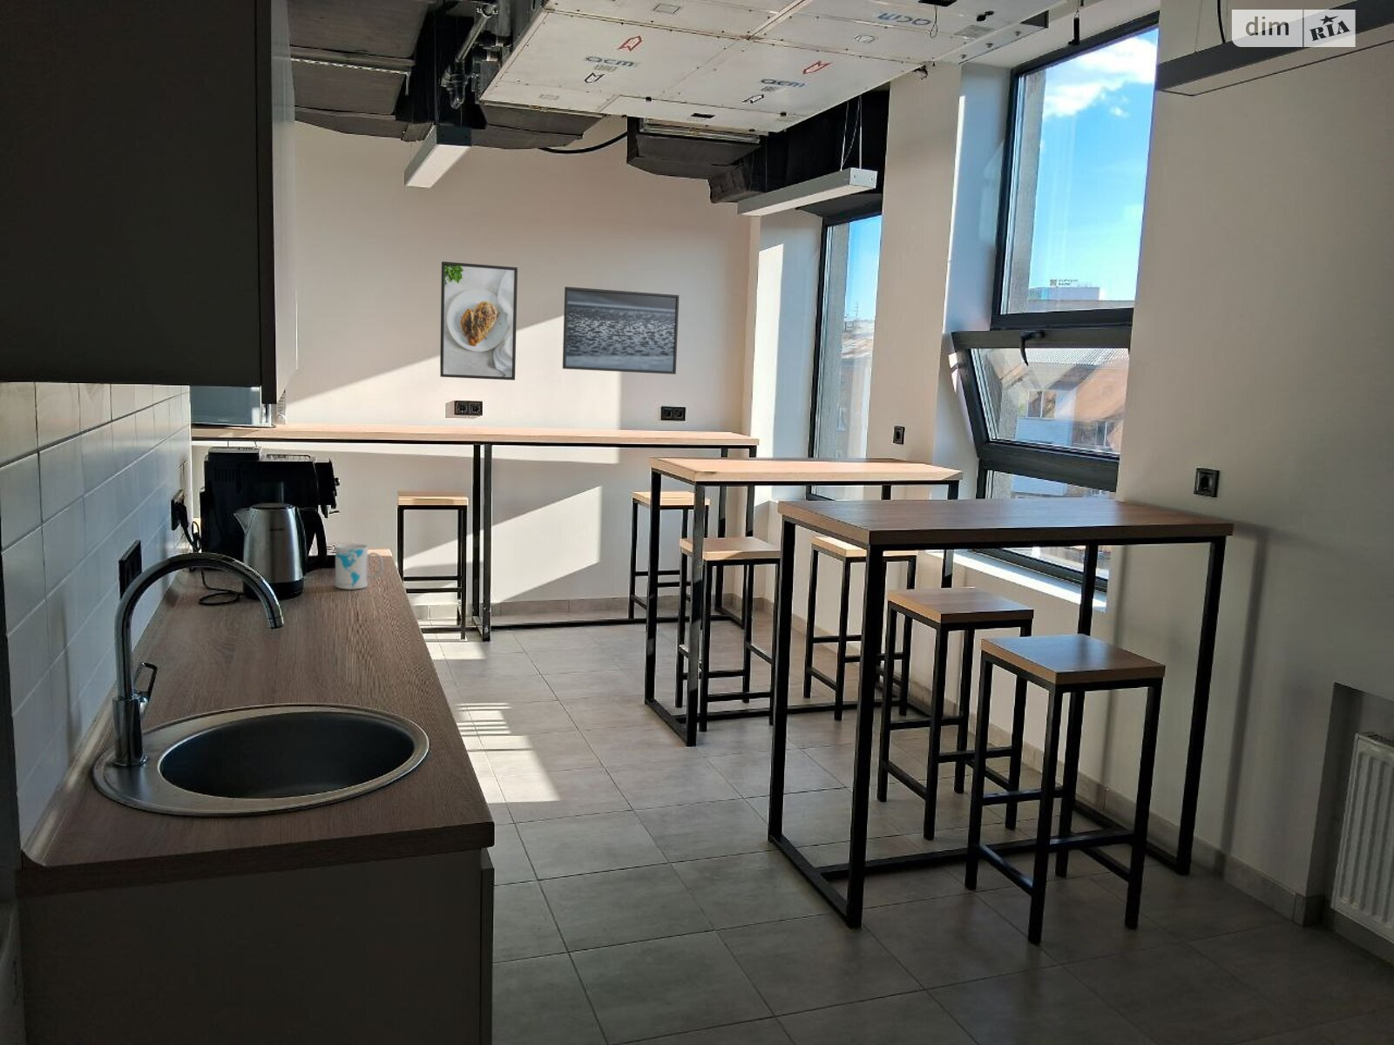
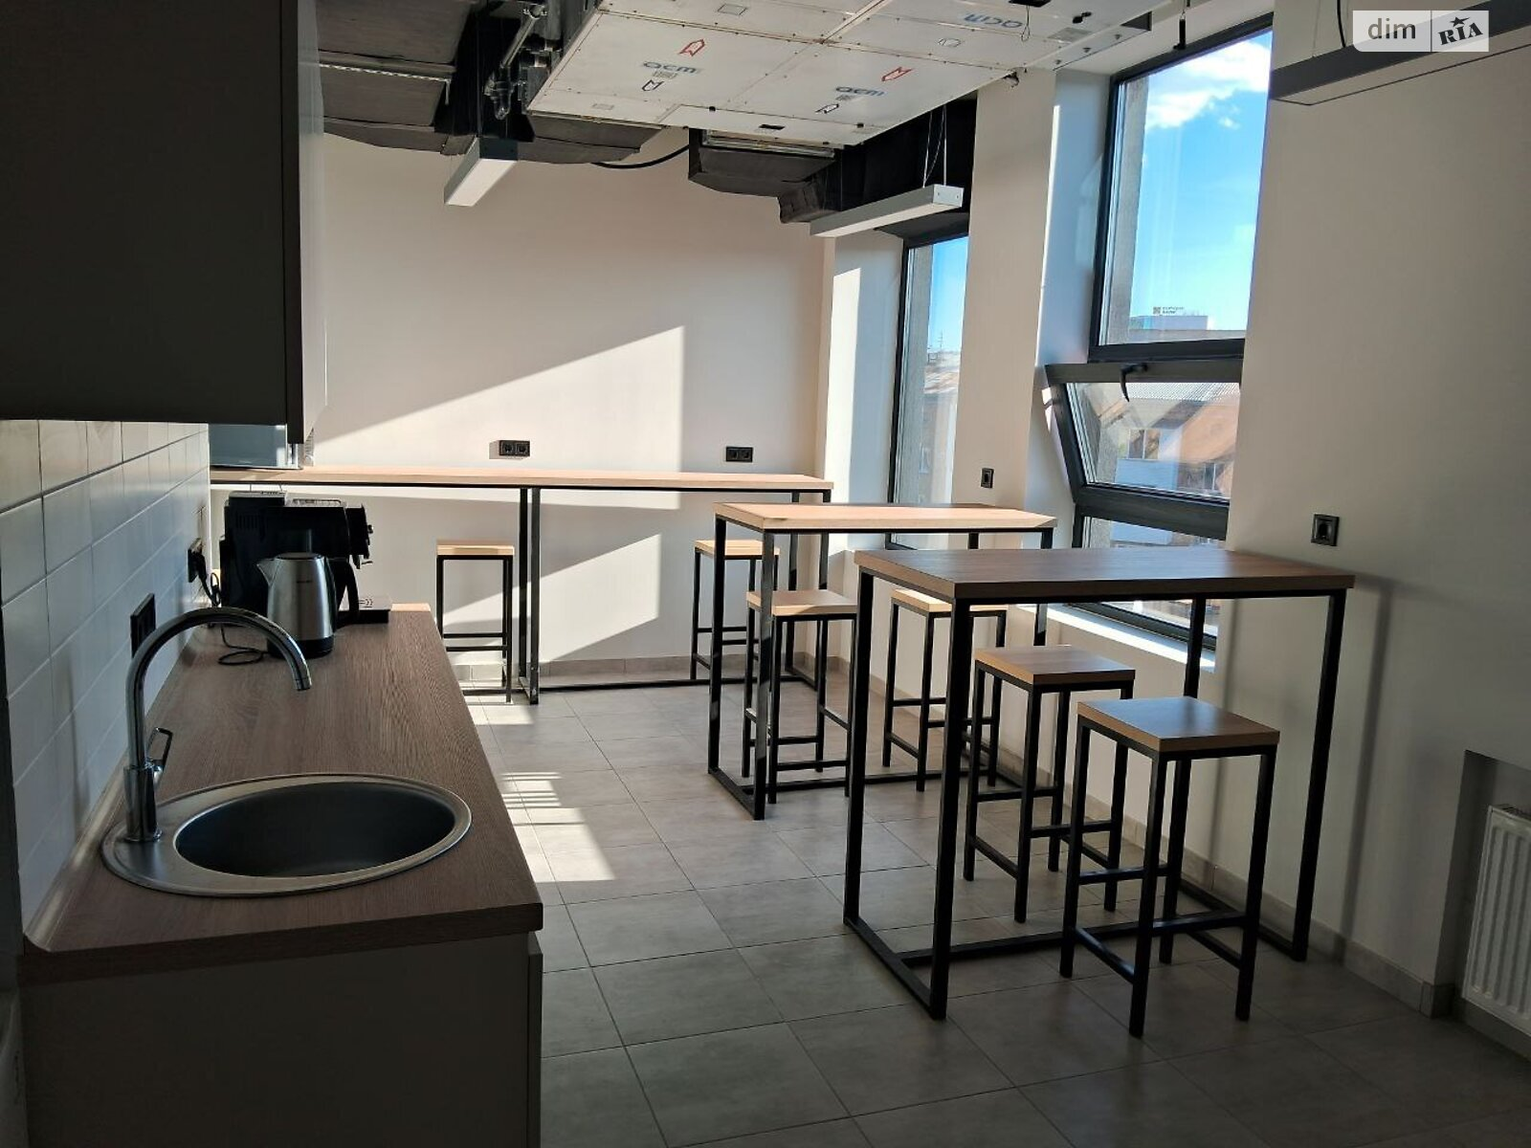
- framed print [562,285,679,375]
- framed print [439,260,518,381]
- mug [335,543,384,591]
